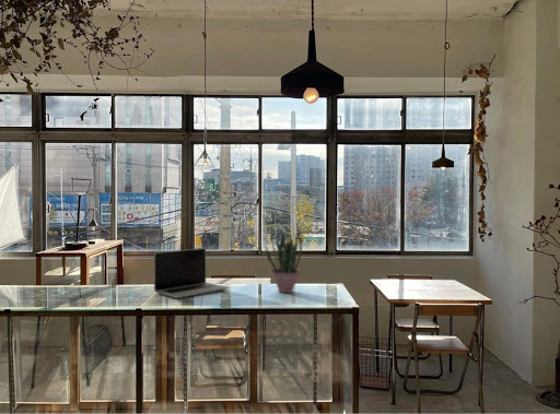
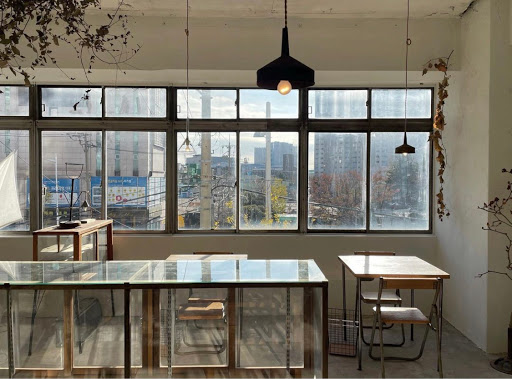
- potted plant [264,229,303,294]
- laptop [153,247,229,299]
